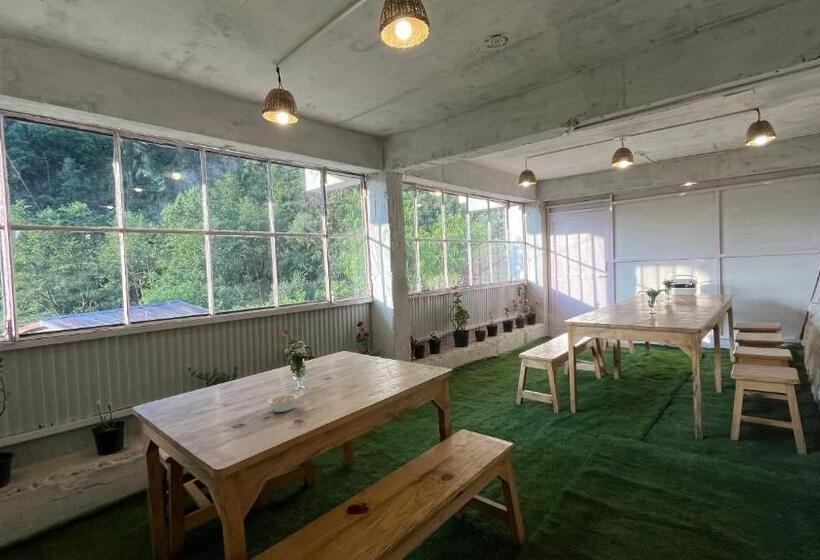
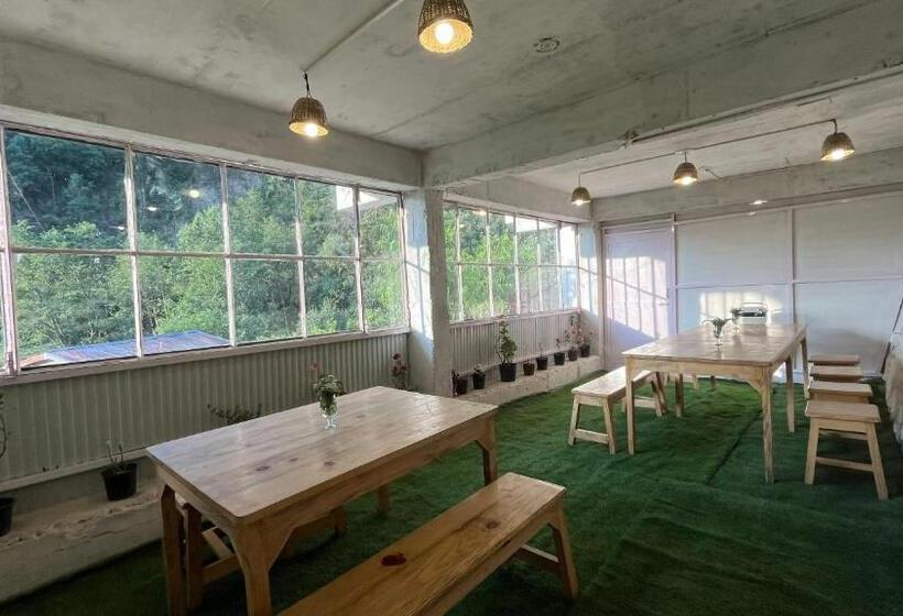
- legume [266,393,304,413]
